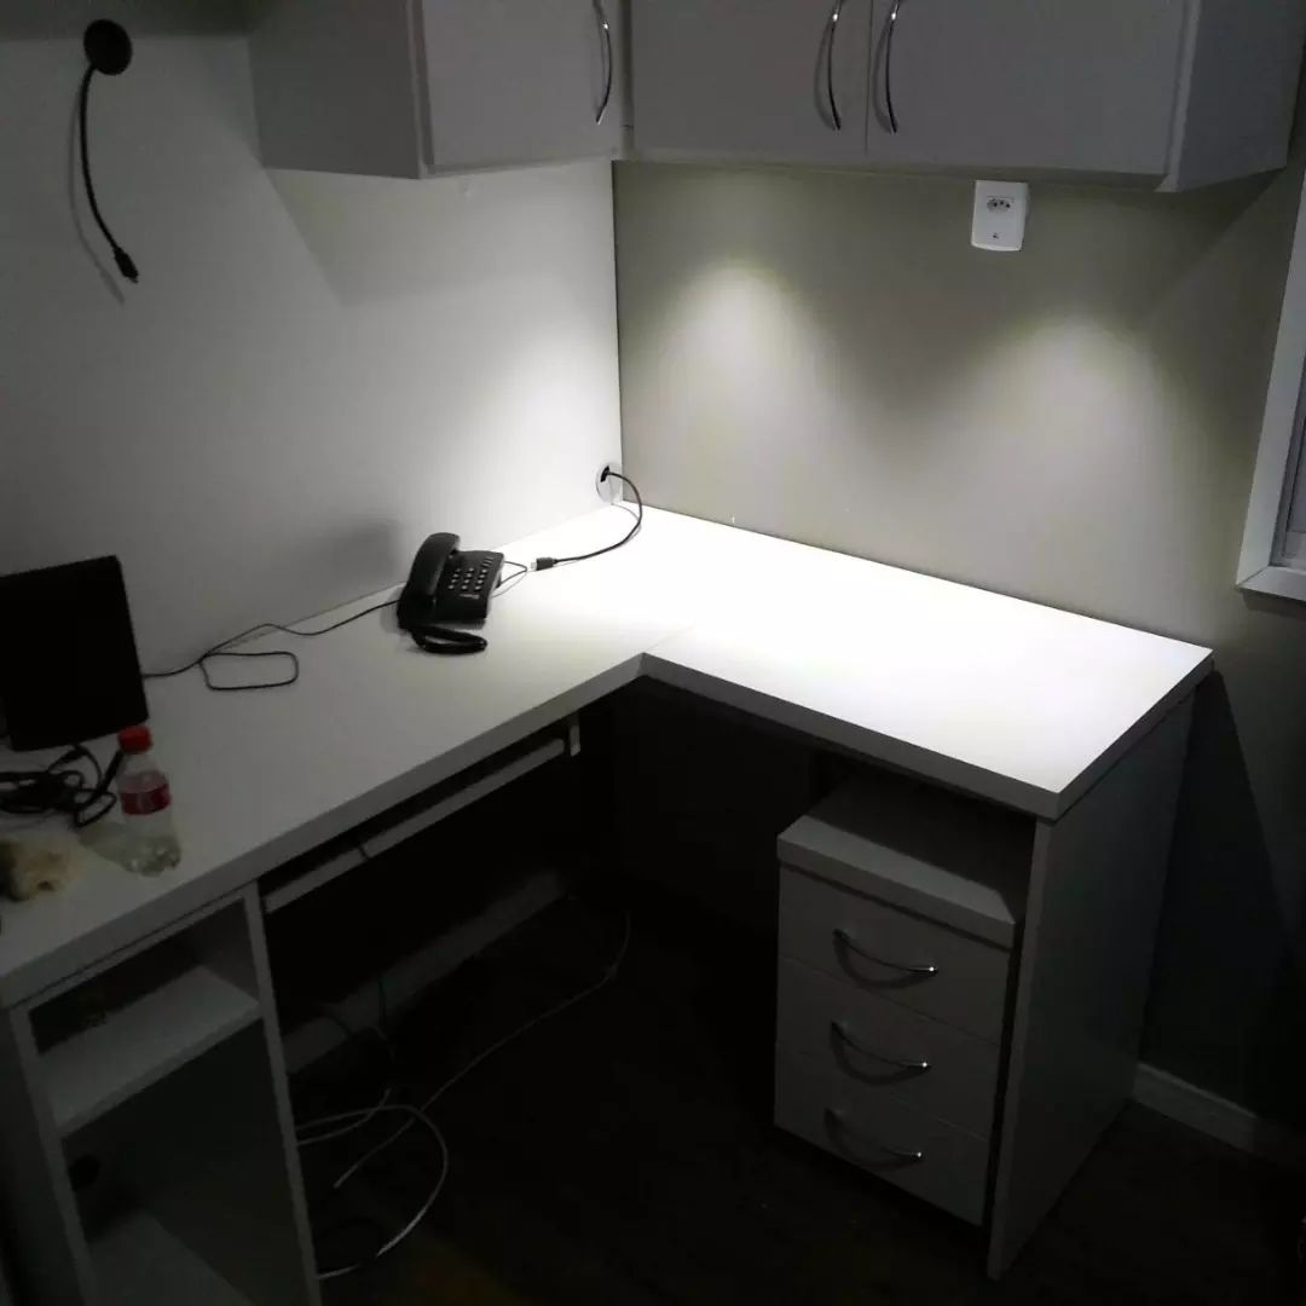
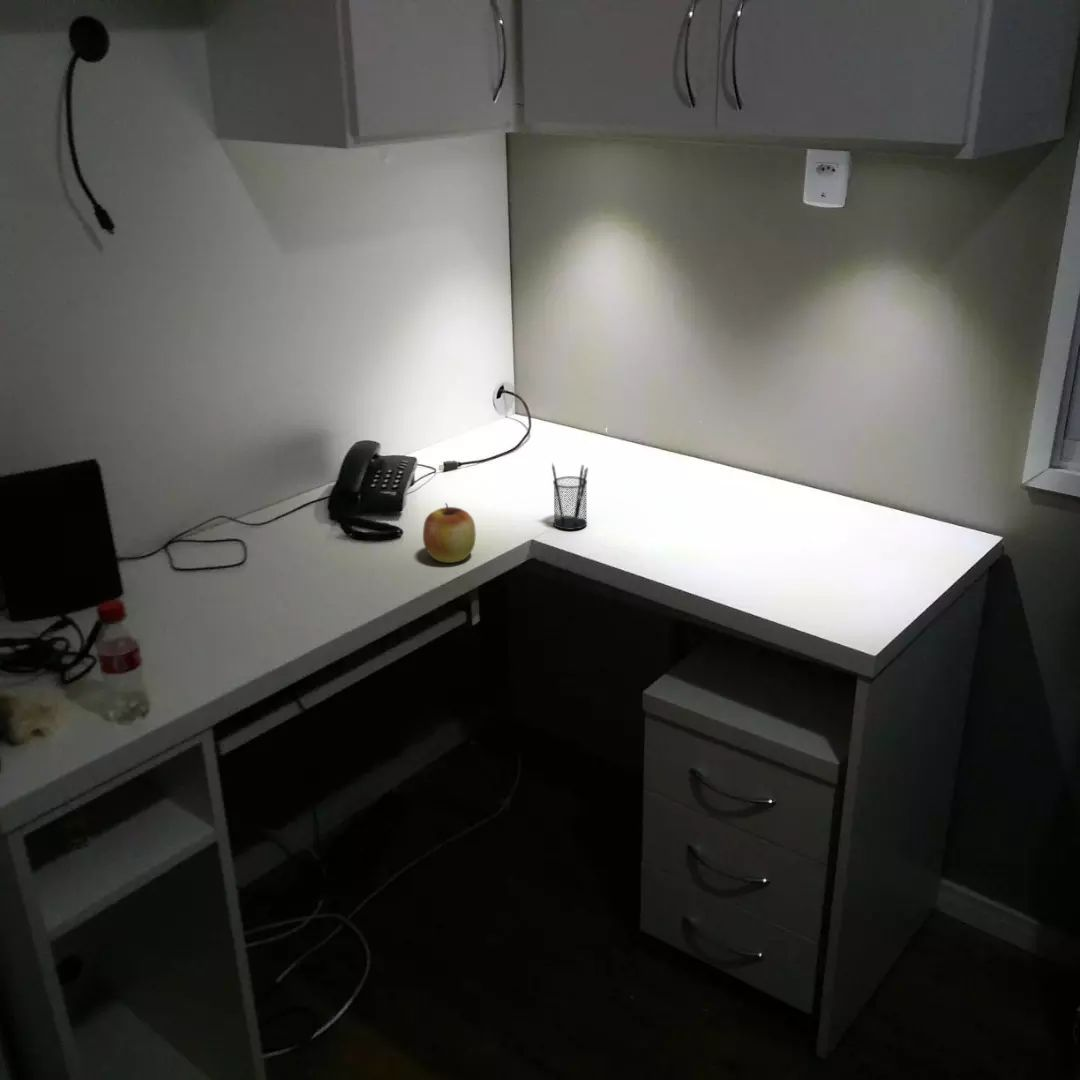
+ pencil holder [551,461,589,531]
+ apple [422,502,477,564]
